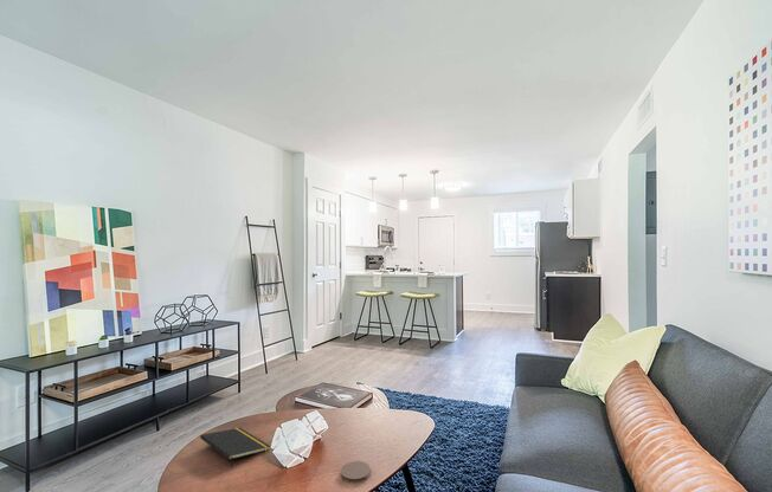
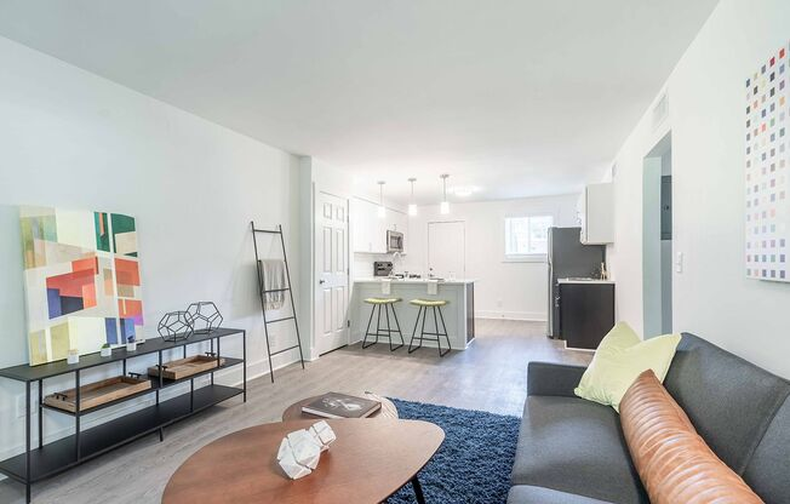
- coaster [340,460,372,484]
- notepad [199,427,271,468]
